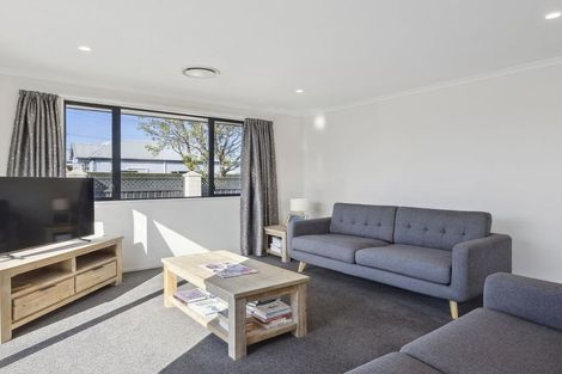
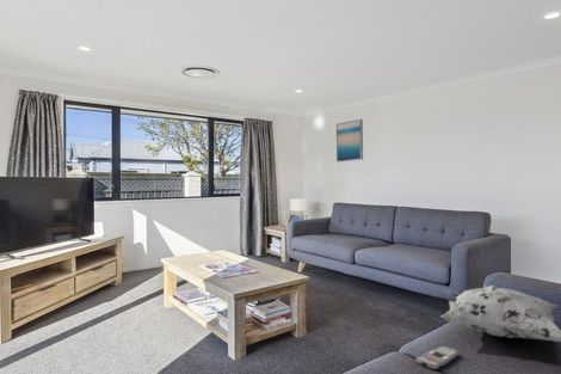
+ decorative pillow [439,284,561,343]
+ wall art [335,118,364,163]
+ remote control [415,345,460,372]
